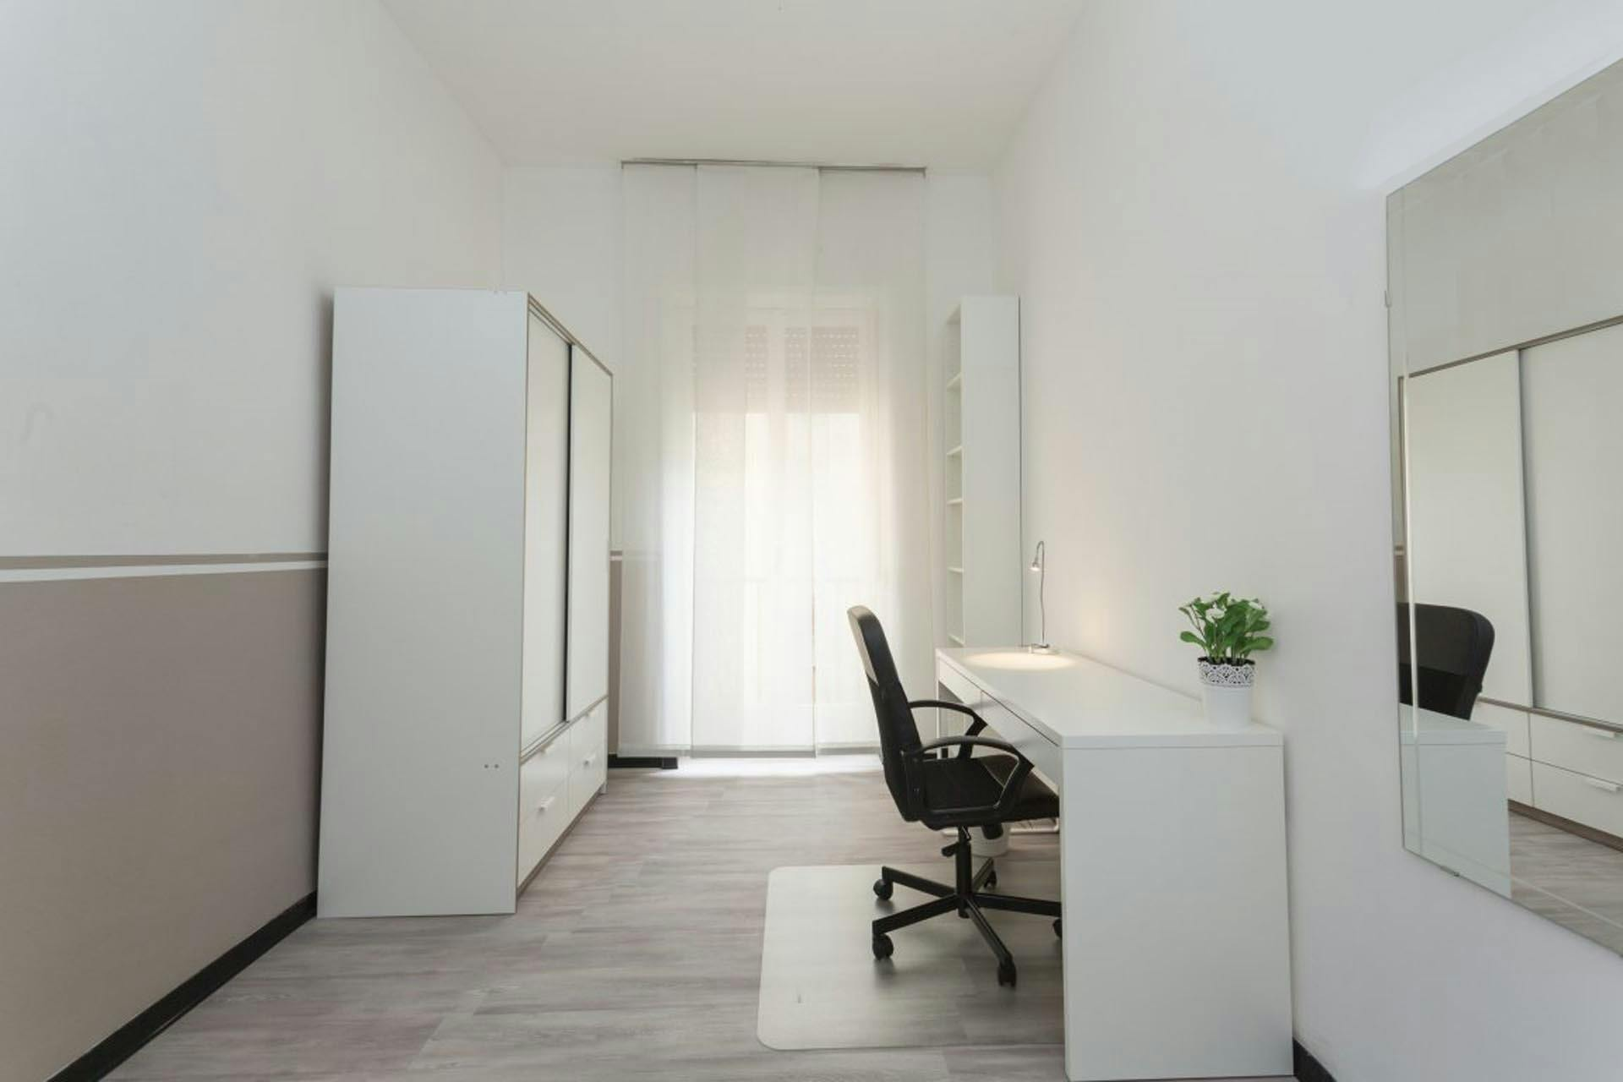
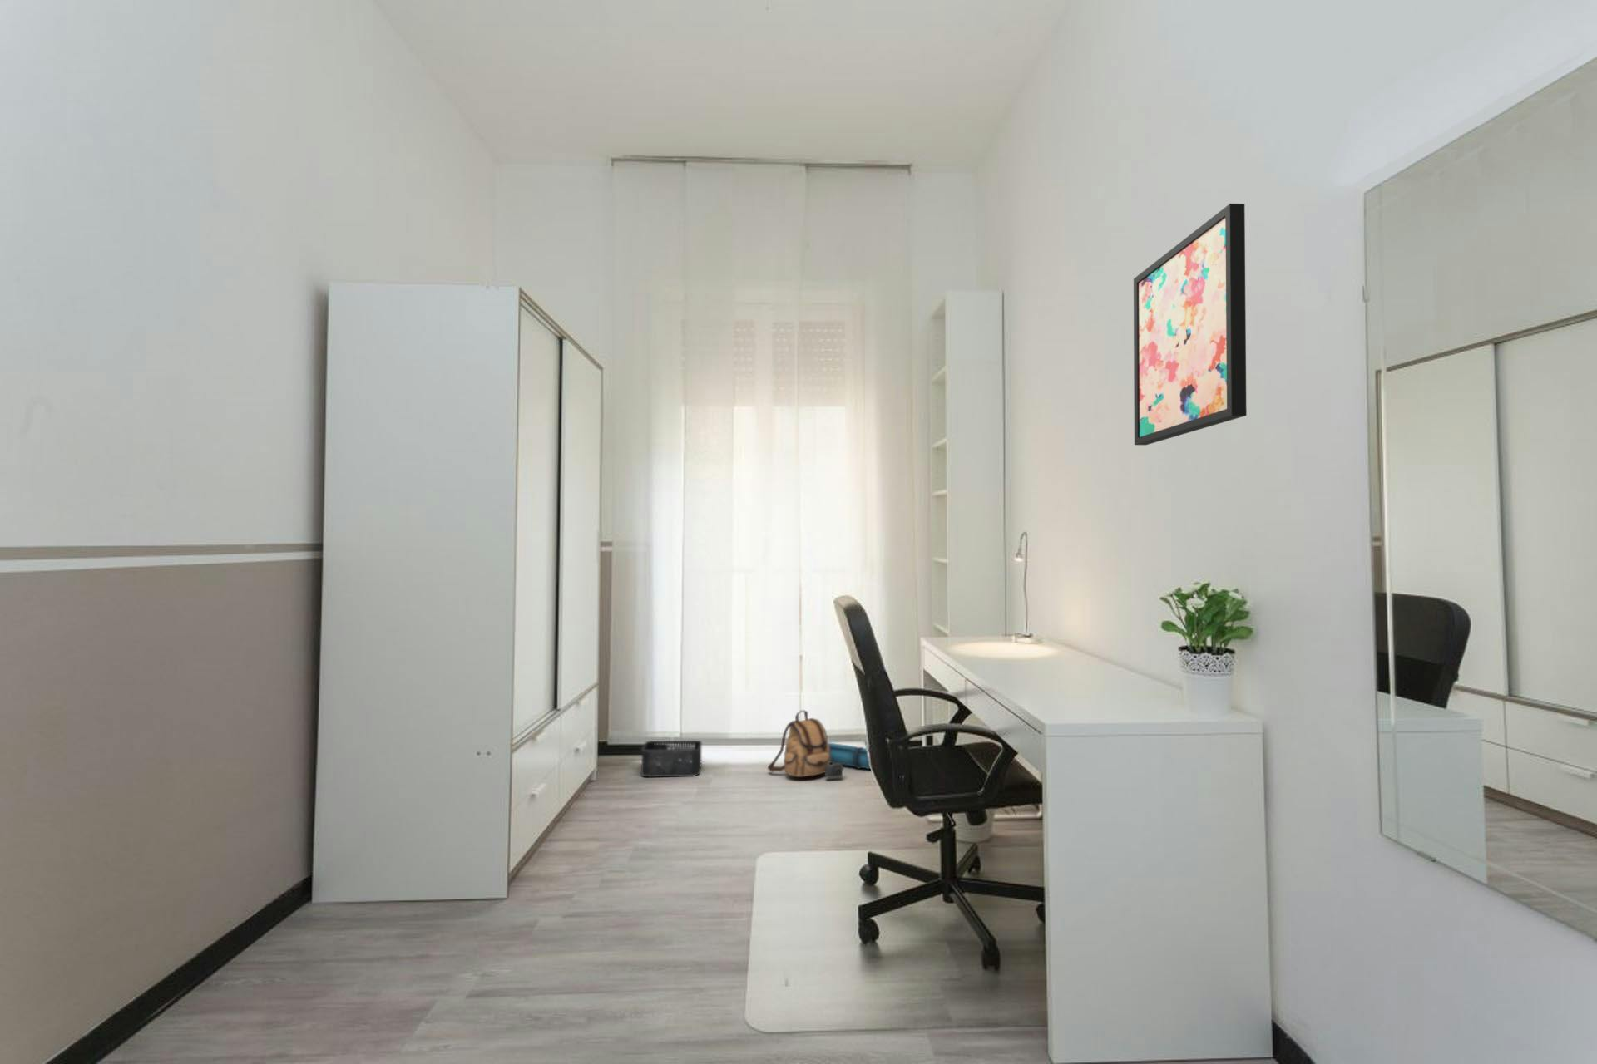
+ wall art [1132,203,1248,446]
+ storage bin [640,740,702,778]
+ backpack [766,709,871,779]
